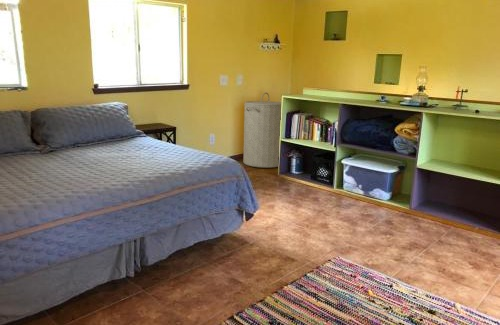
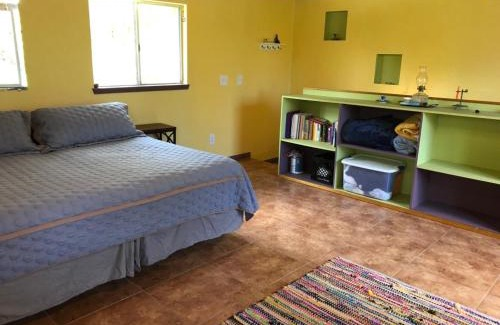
- laundry hamper [242,92,282,169]
